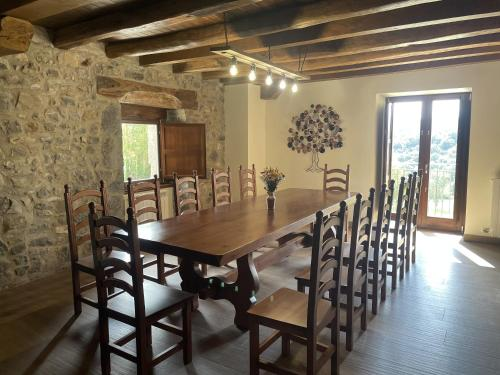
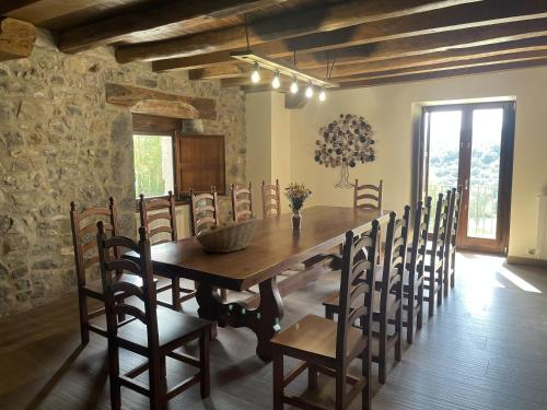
+ fruit basket [195,214,260,254]
